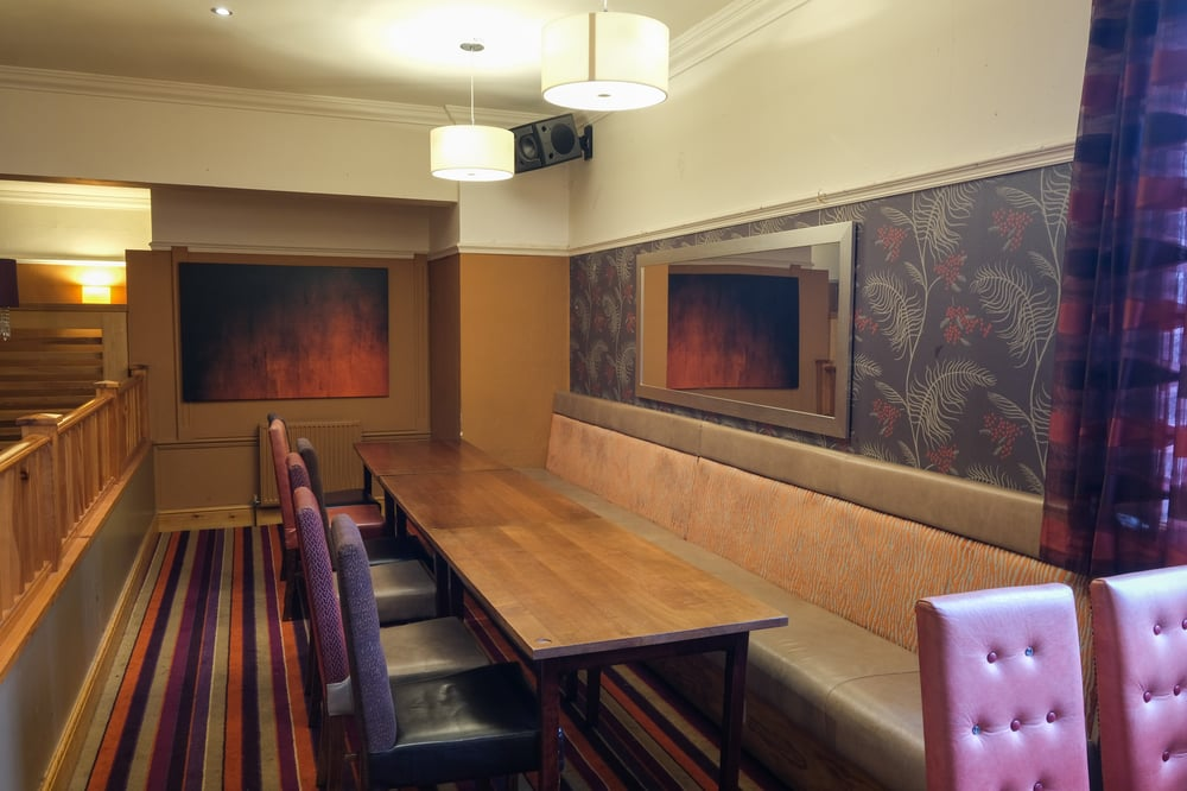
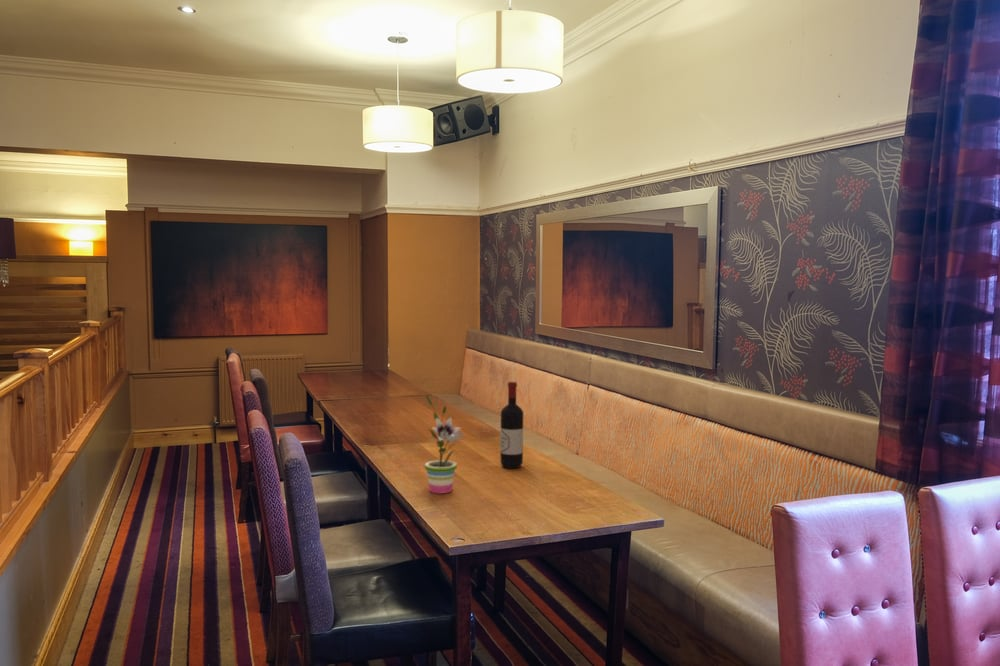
+ wine bottle [499,381,524,469]
+ potted plant [424,394,466,495]
